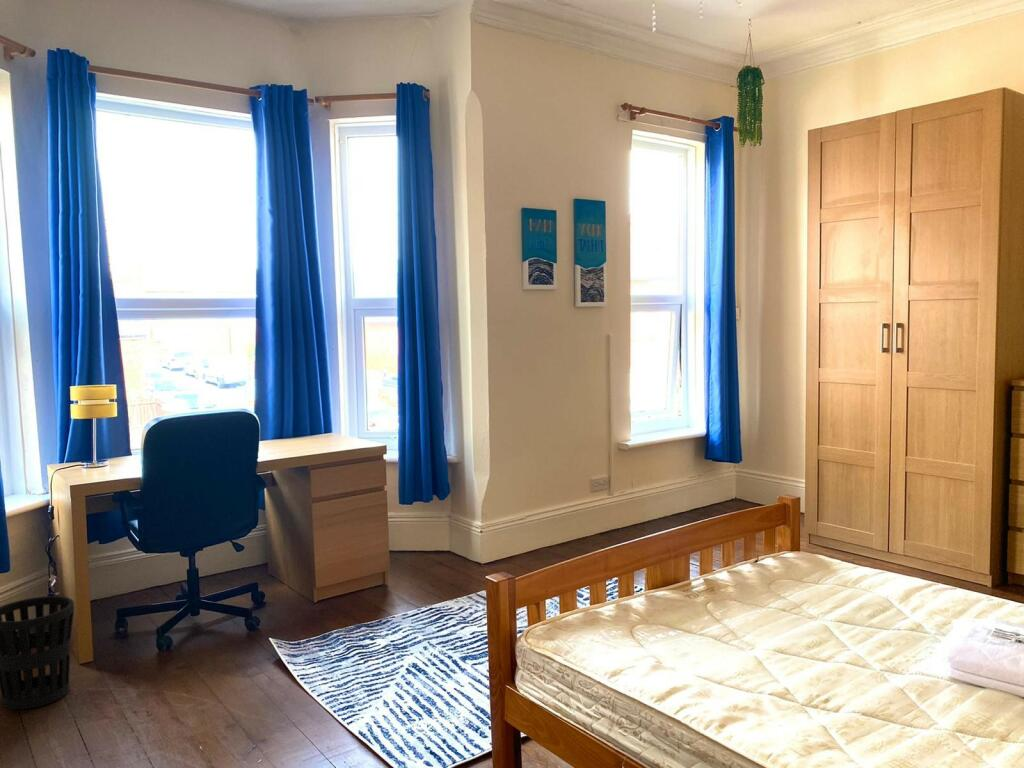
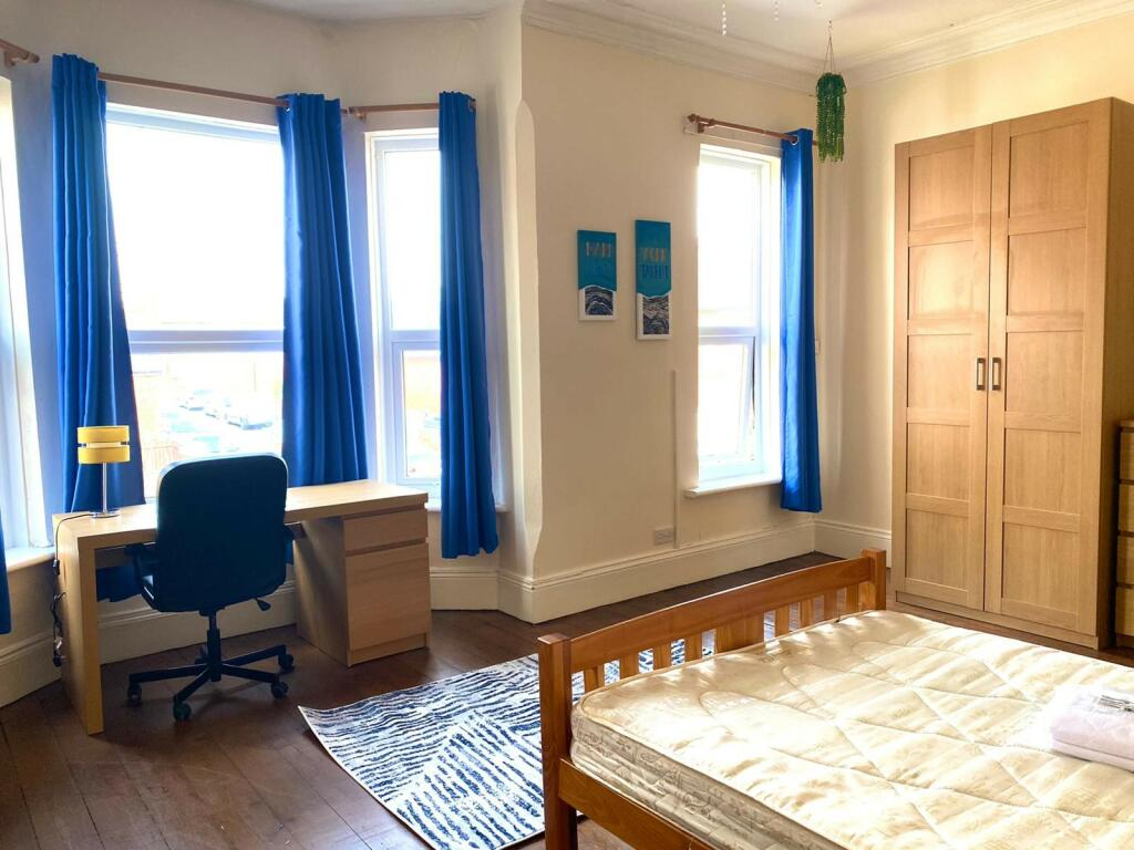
- wastebasket [0,595,75,710]
